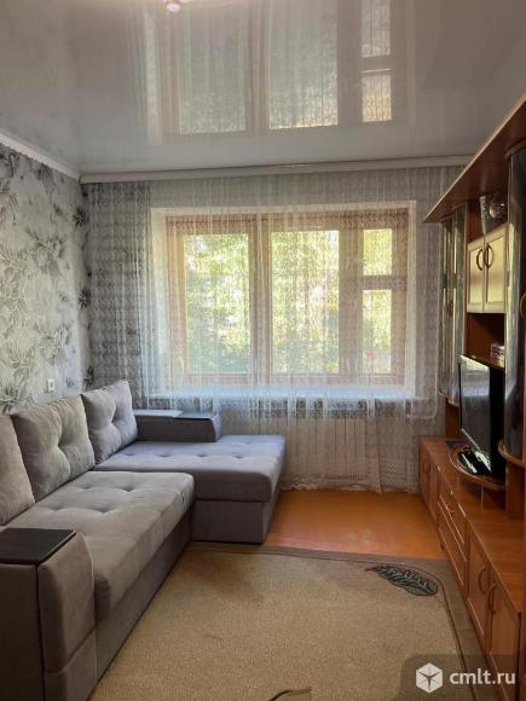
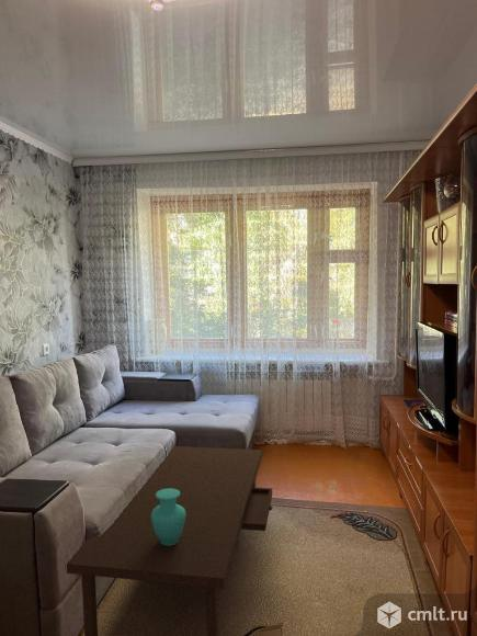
+ coffee table [66,445,274,636]
